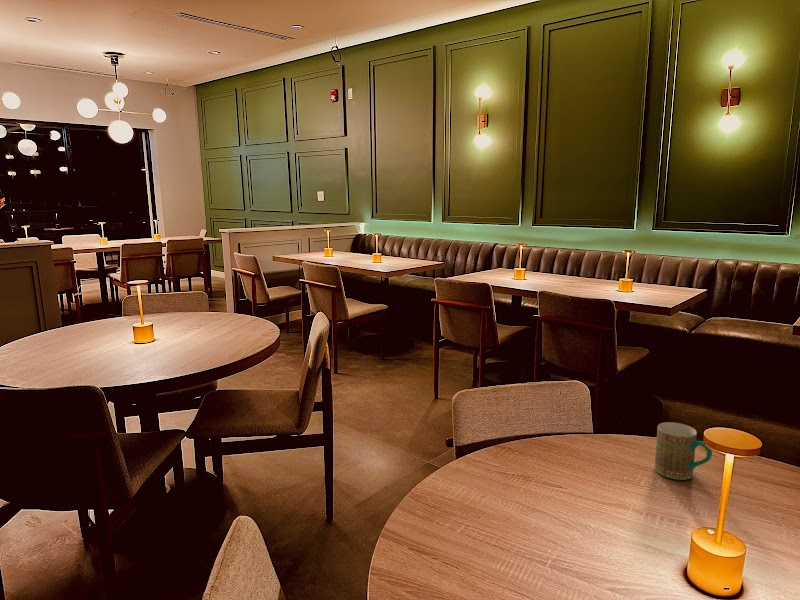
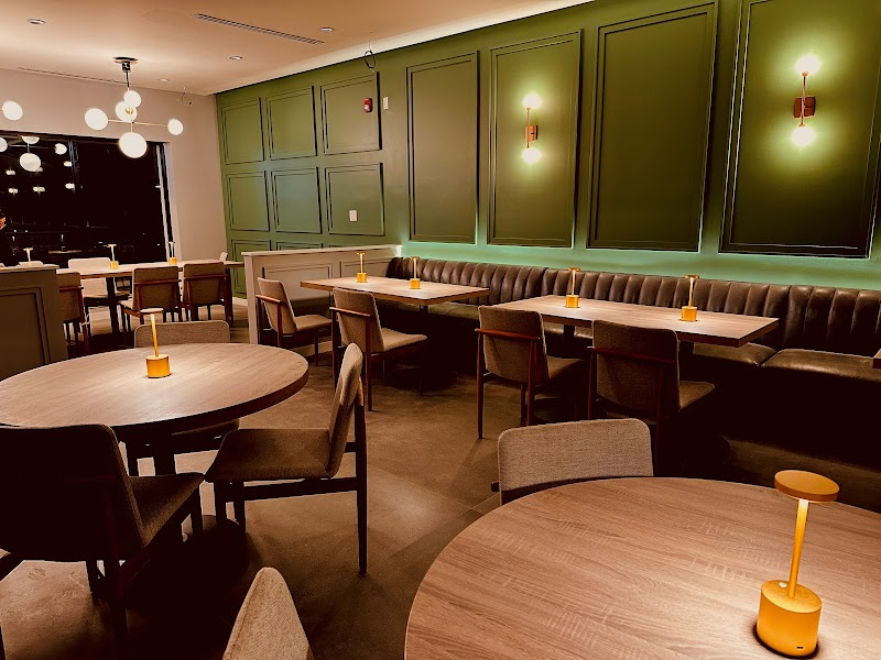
- mug [653,421,713,481]
